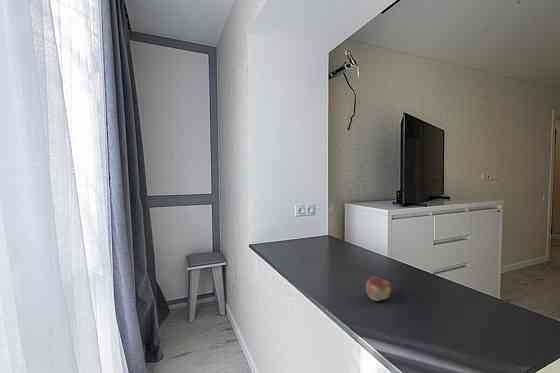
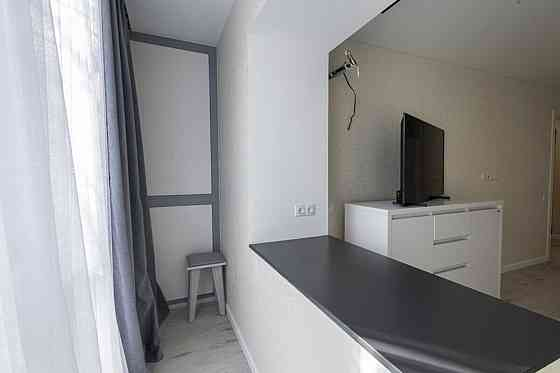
- fruit [365,275,392,302]
